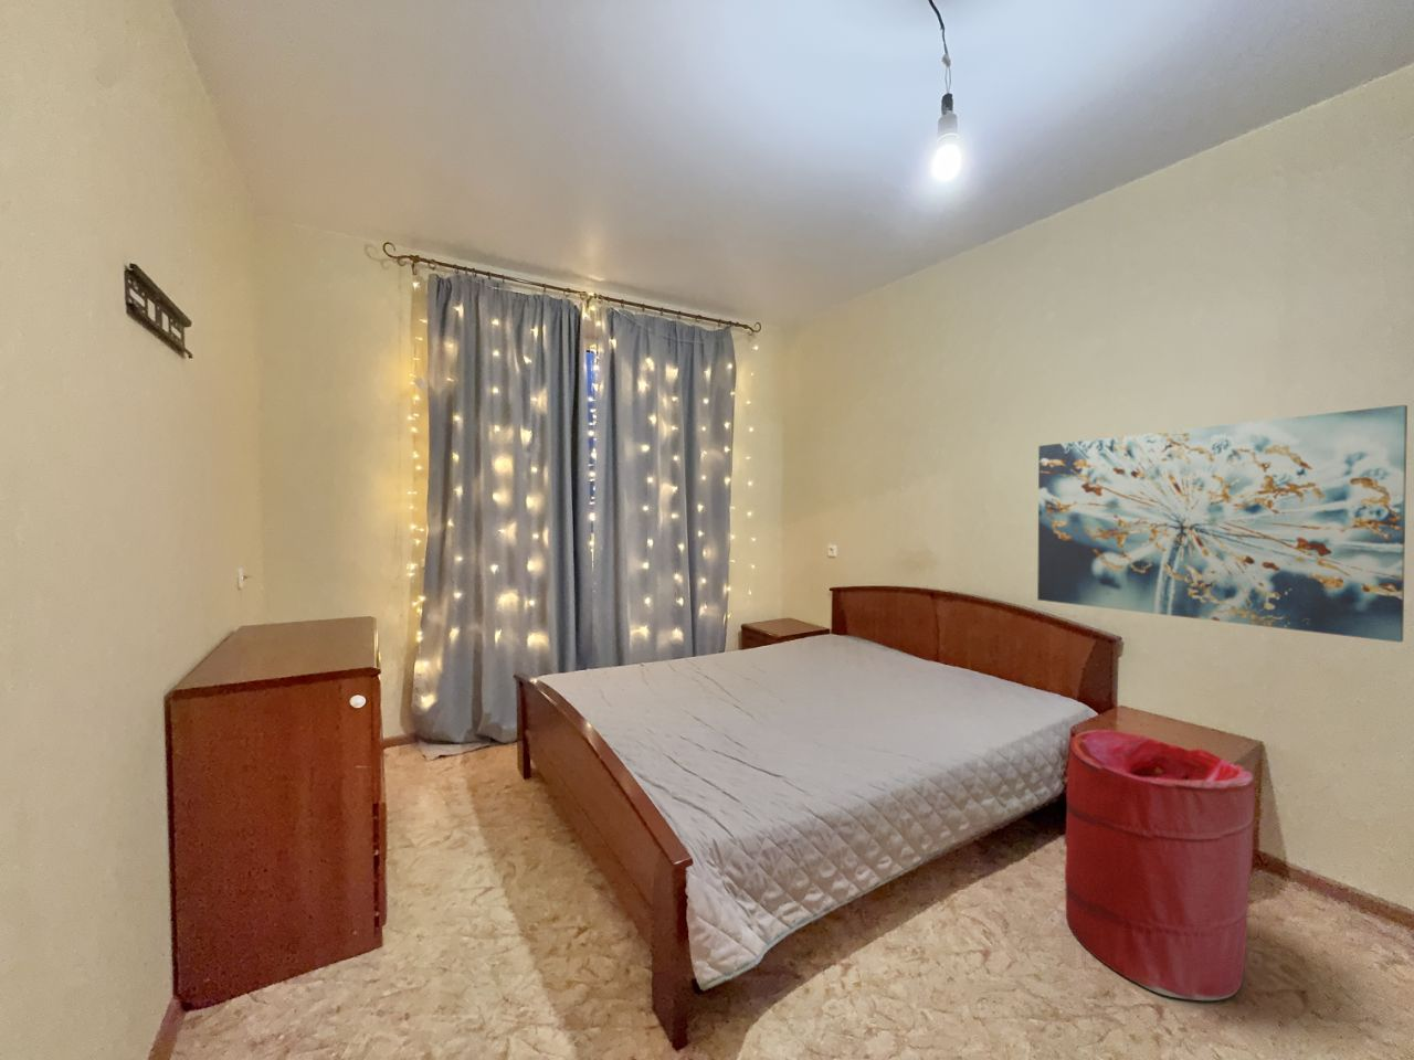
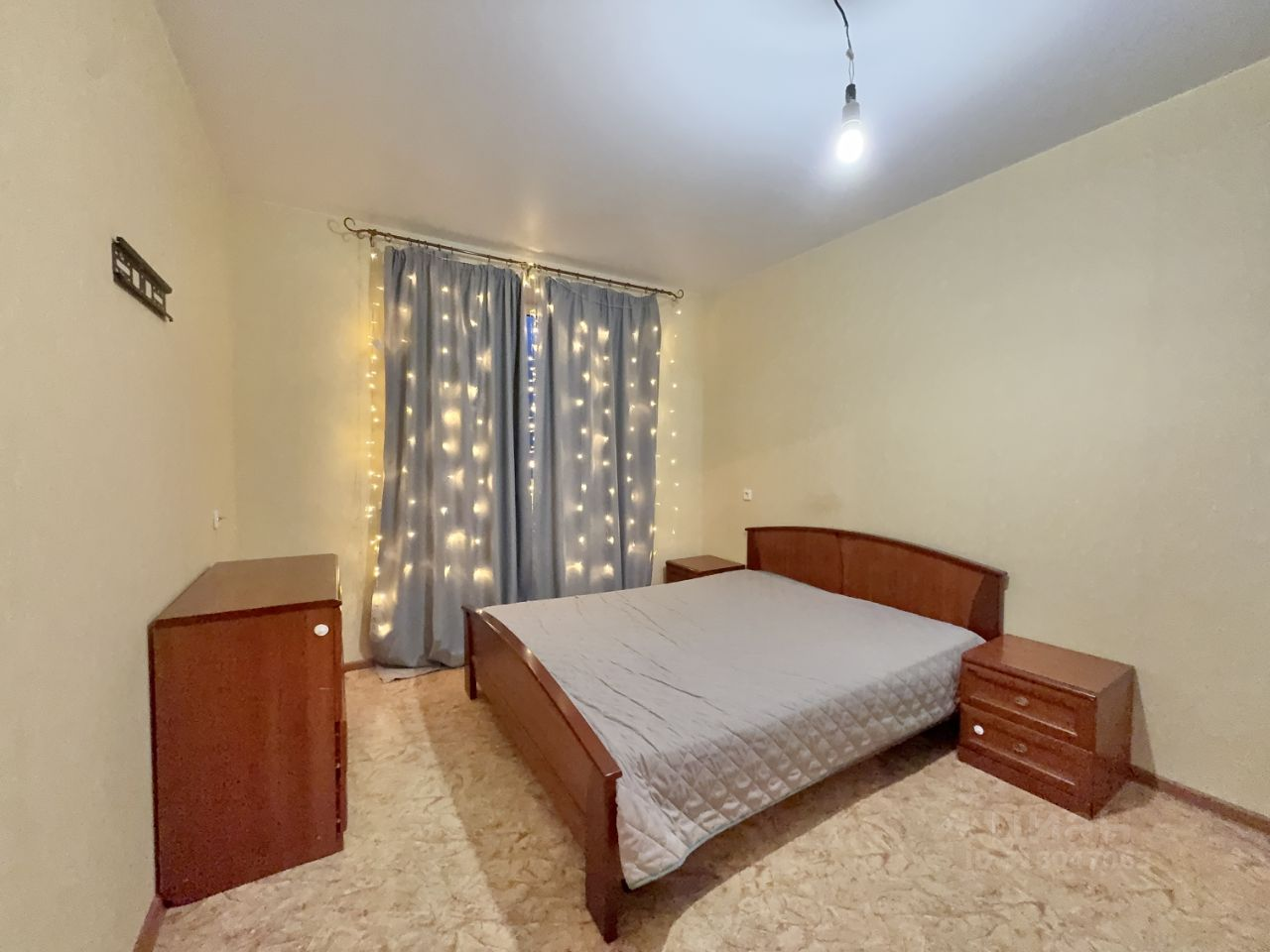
- laundry hamper [1063,728,1256,1001]
- wall art [1037,404,1408,644]
